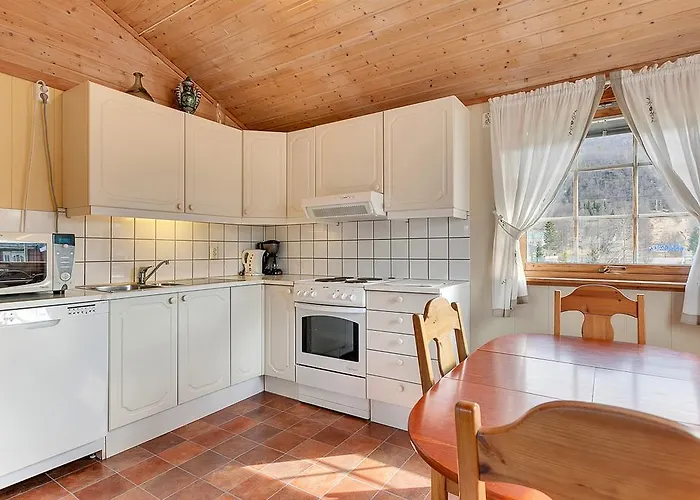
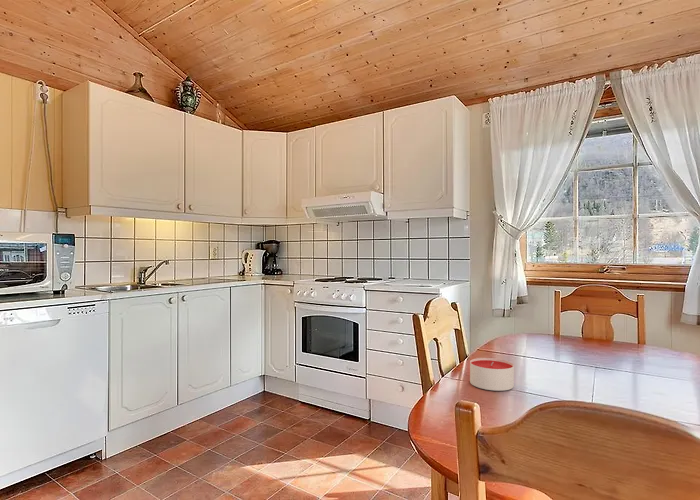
+ candle [469,357,515,392]
